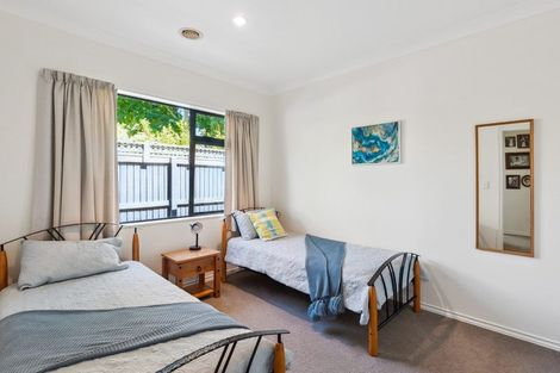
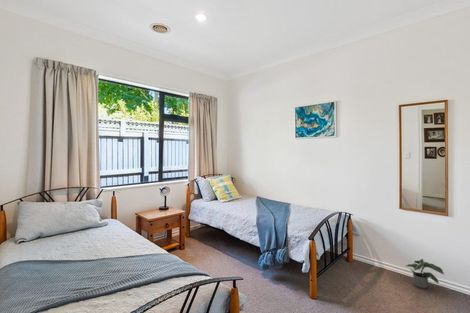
+ potted plant [405,258,445,290]
